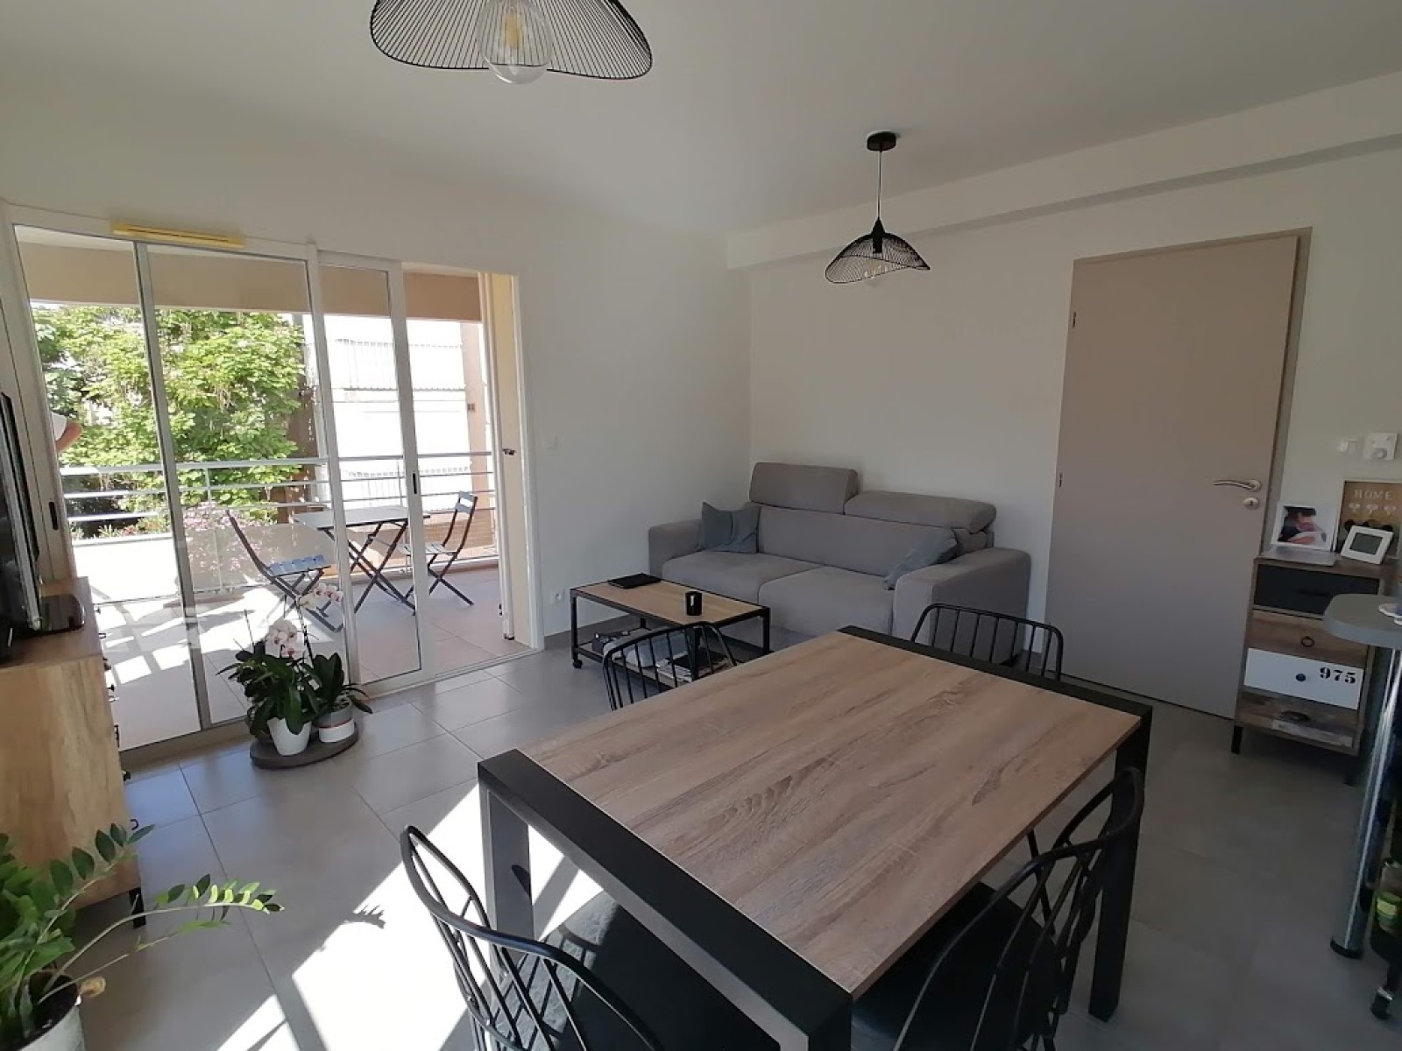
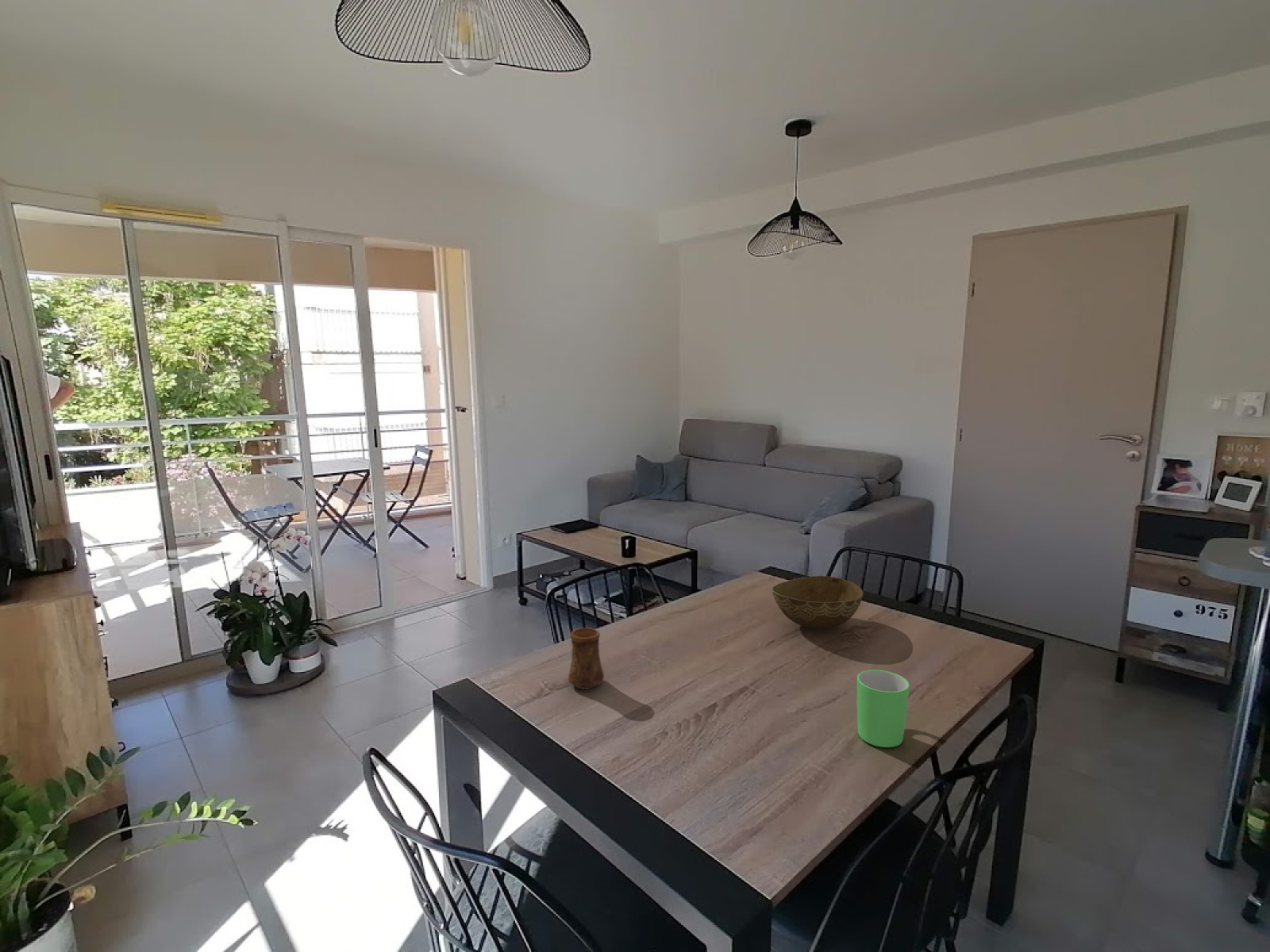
+ mug [856,670,910,748]
+ bowl [771,575,864,630]
+ cup [568,627,605,690]
